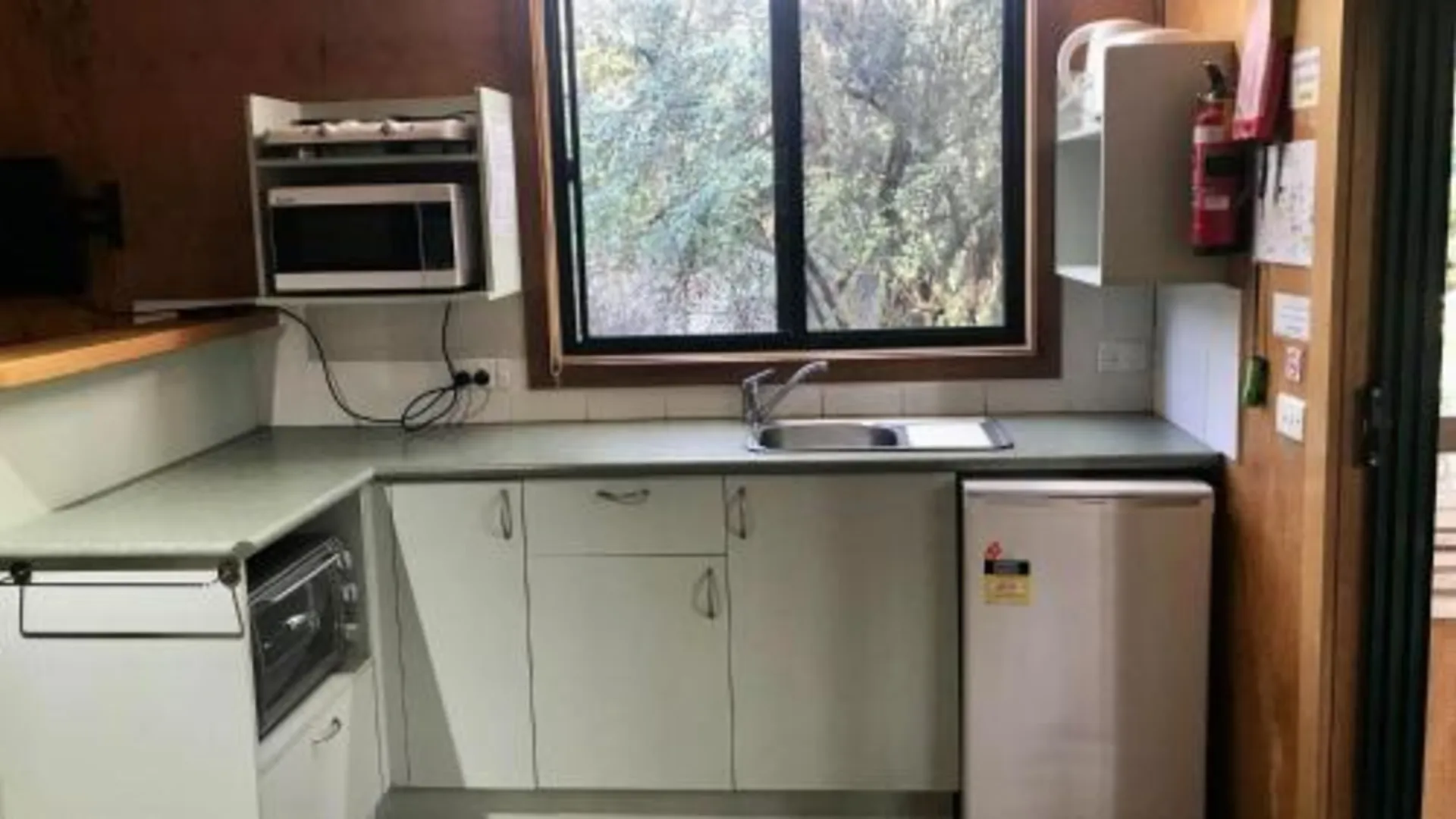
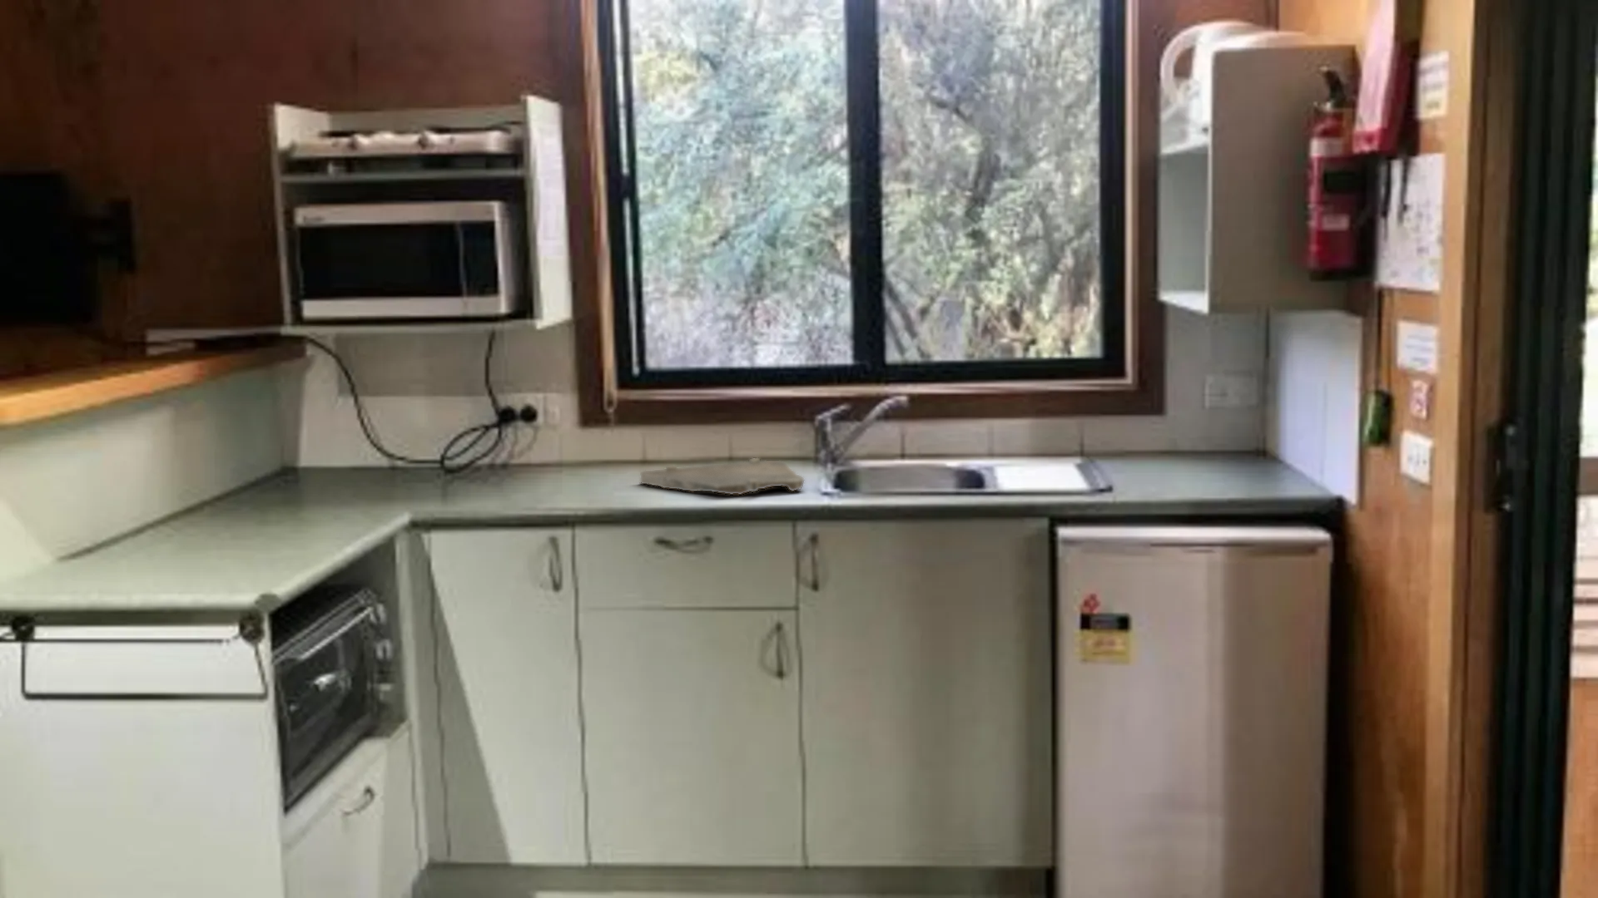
+ cutting board [639,457,804,496]
